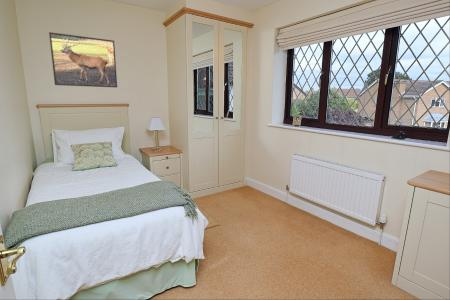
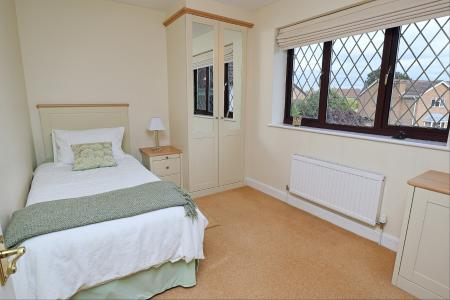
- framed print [48,31,118,88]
